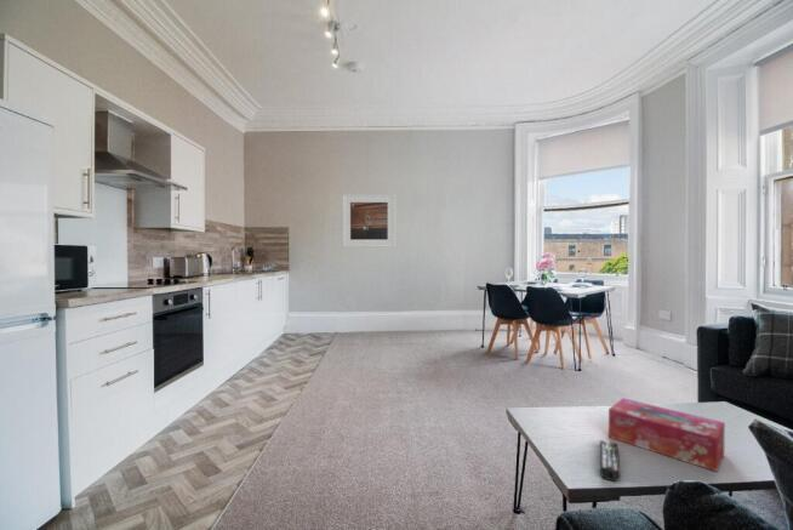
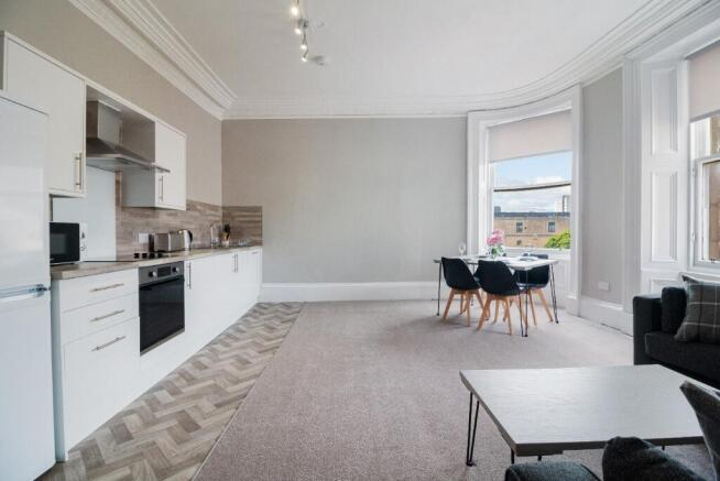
- remote control [599,439,622,483]
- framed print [342,193,396,249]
- tissue box [607,397,726,473]
